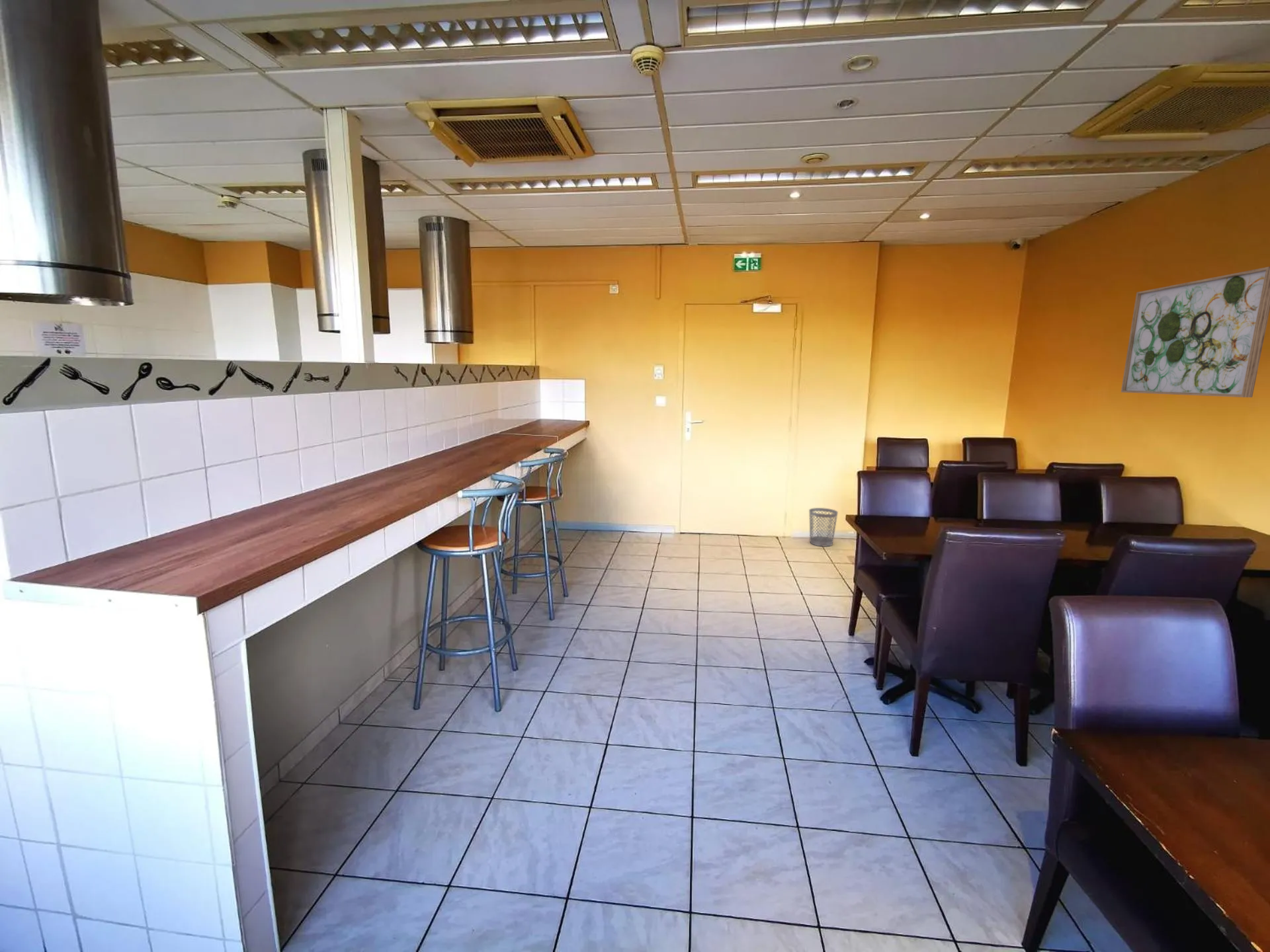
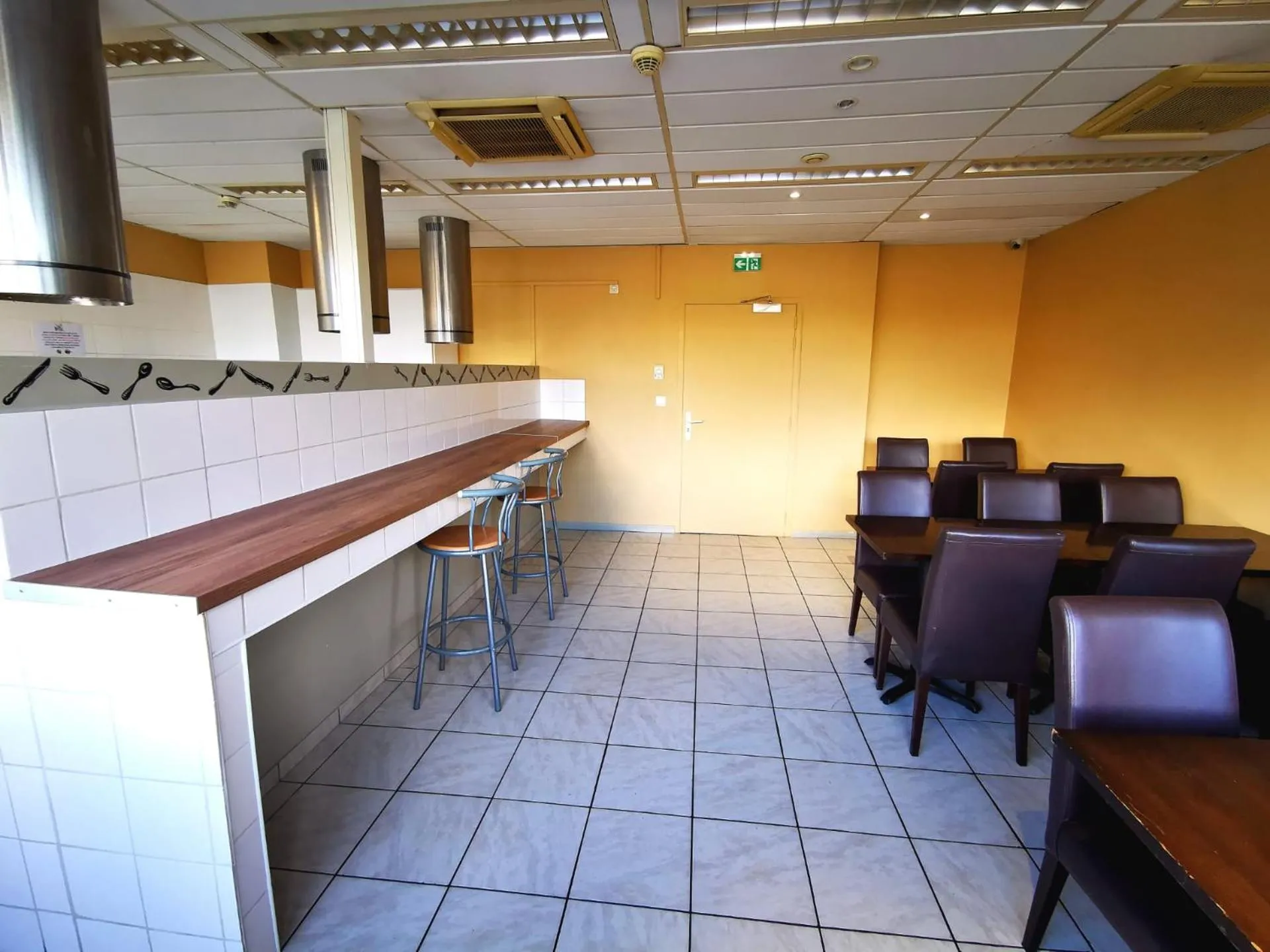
- wastebasket [808,507,839,547]
- wall art [1121,266,1270,398]
